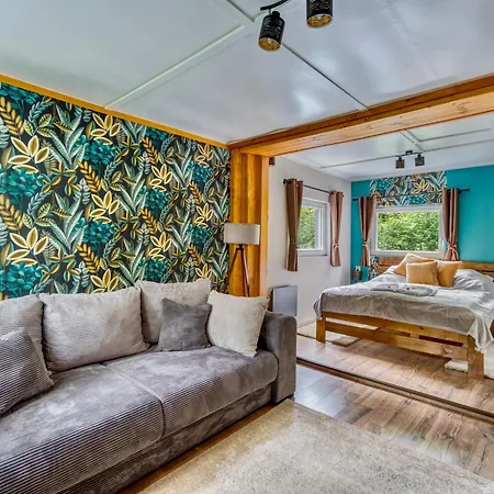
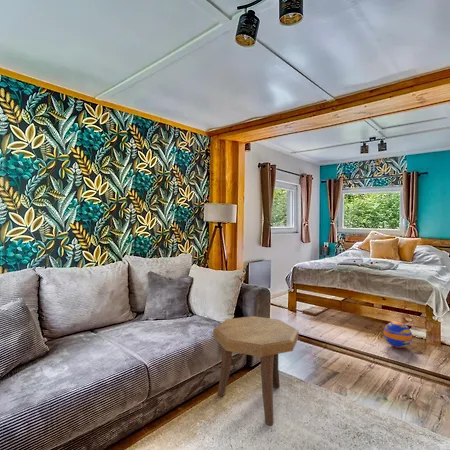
+ ball [383,321,413,349]
+ side table [212,315,299,426]
